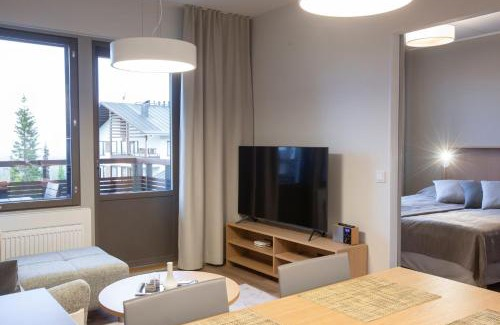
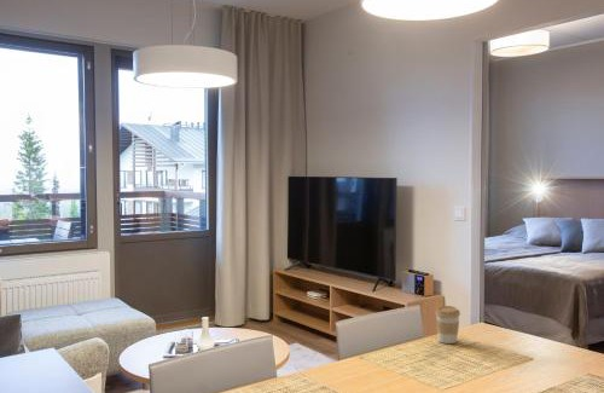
+ coffee cup [434,305,461,345]
